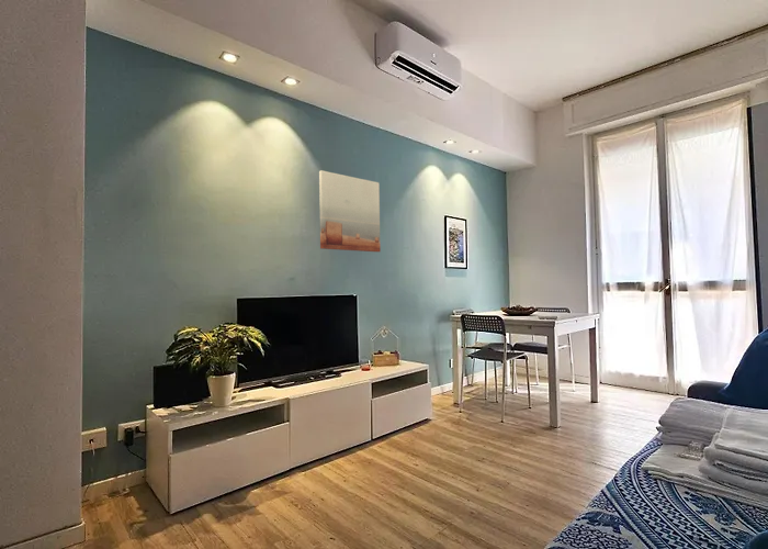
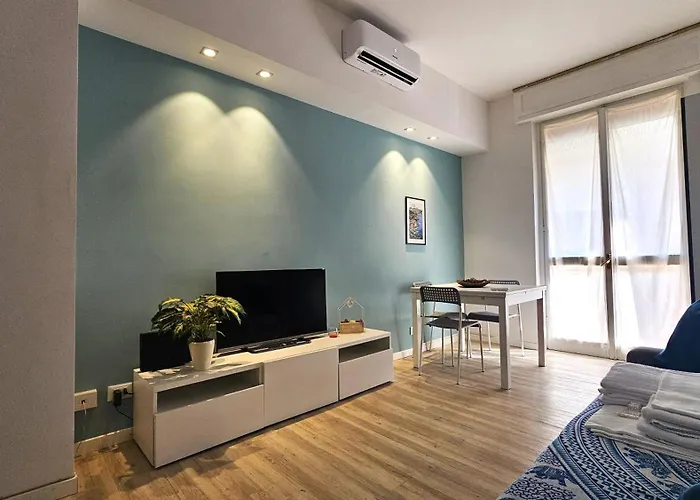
- wall art [318,169,382,253]
